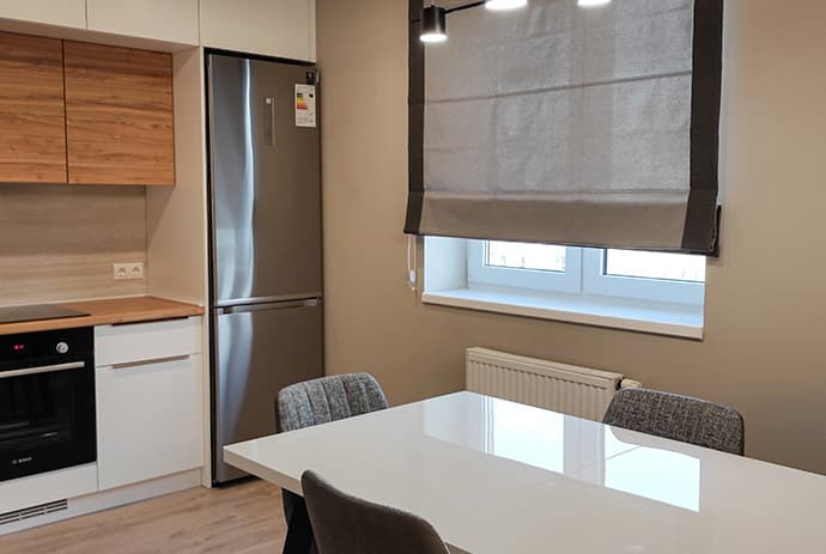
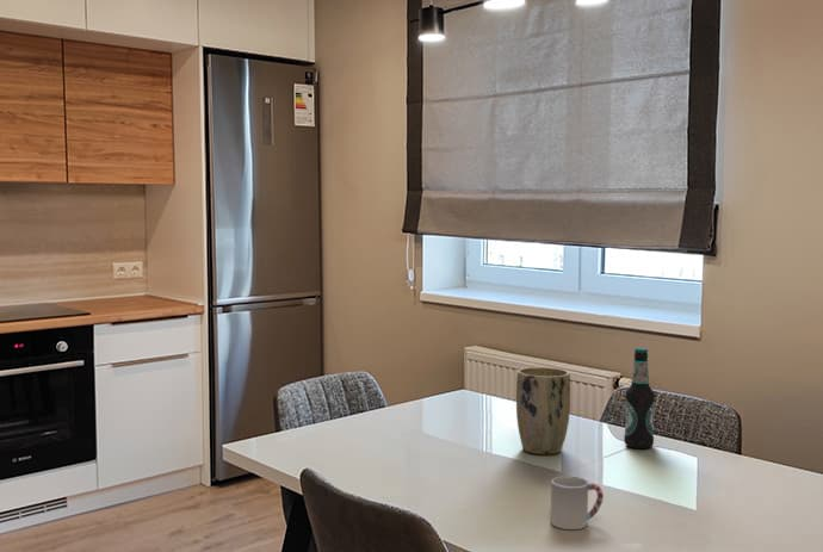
+ bottle [623,347,656,449]
+ cup [550,475,605,531]
+ plant pot [515,366,571,455]
